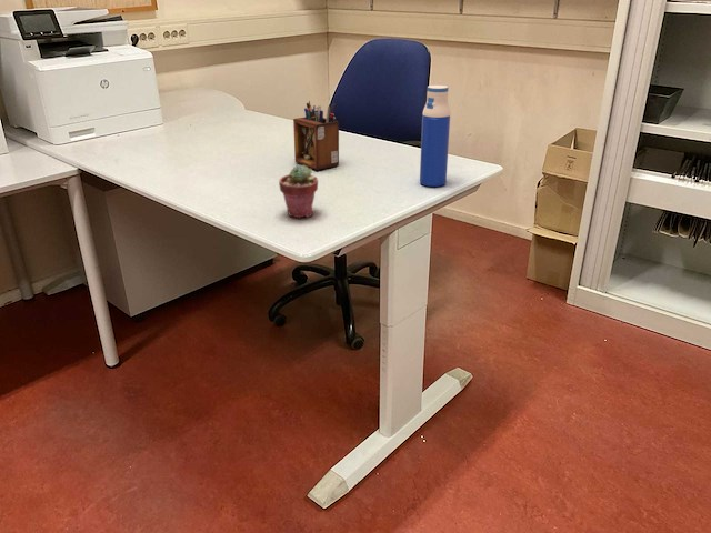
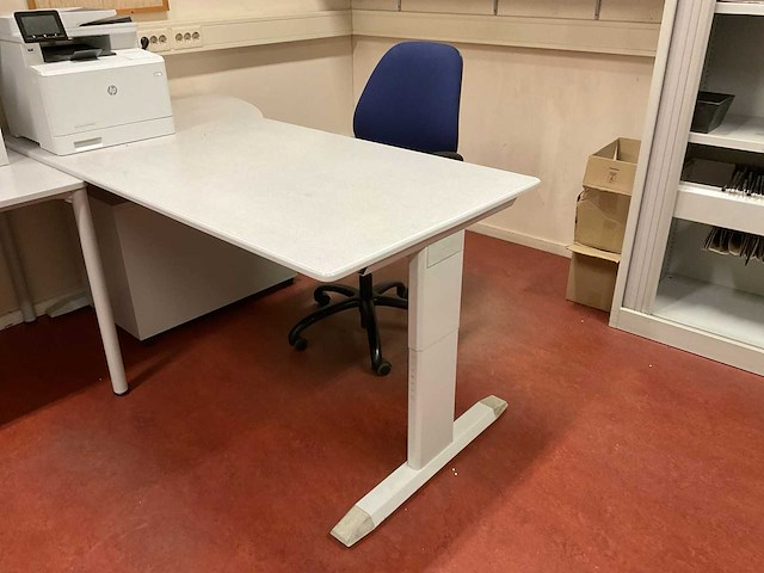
- desk organizer [292,100,340,171]
- water bottle [419,84,451,188]
- potted succulent [278,163,319,219]
